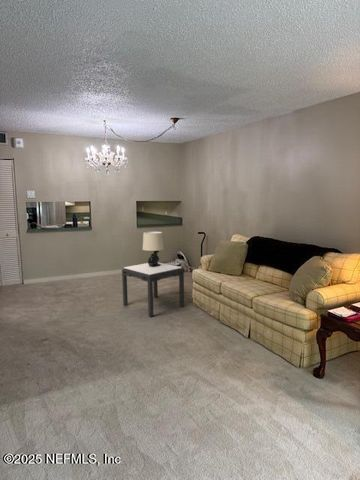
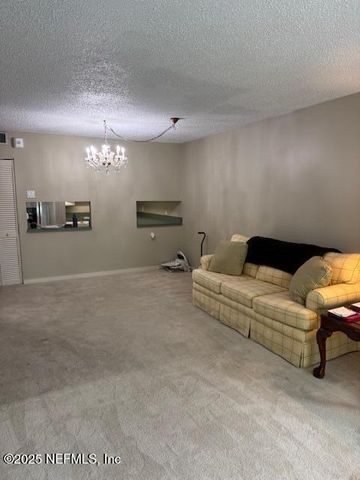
- table lamp [142,231,165,267]
- side table [121,261,185,318]
